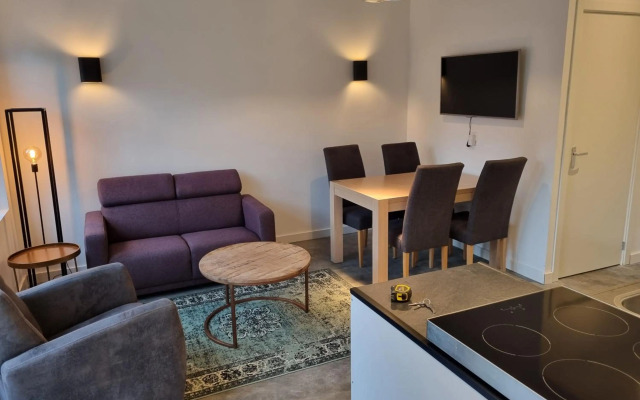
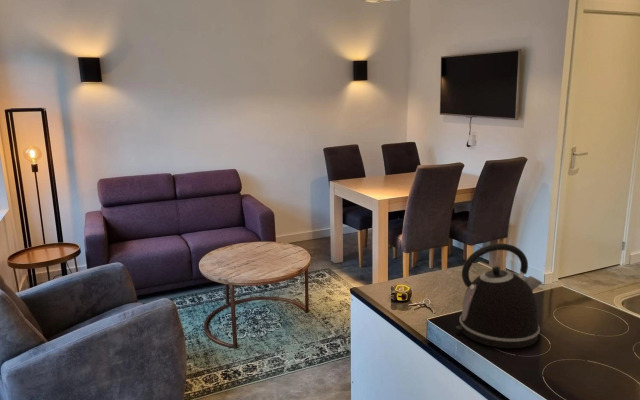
+ kettle [455,242,543,349]
